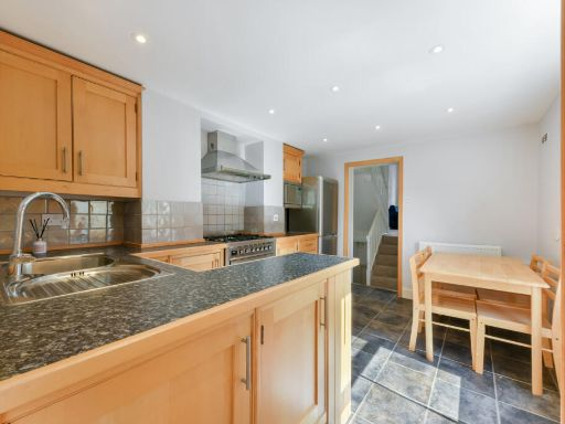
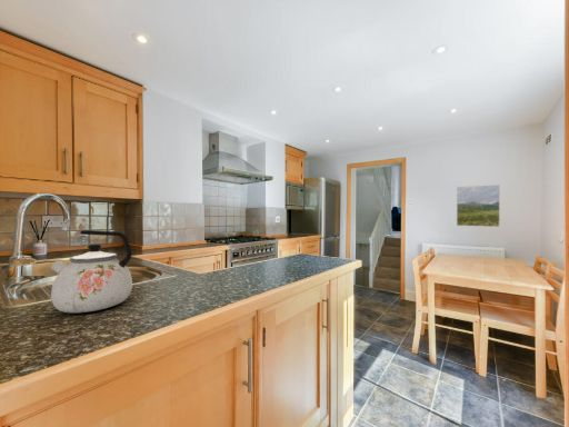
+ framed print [456,183,501,228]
+ kettle [50,229,133,314]
